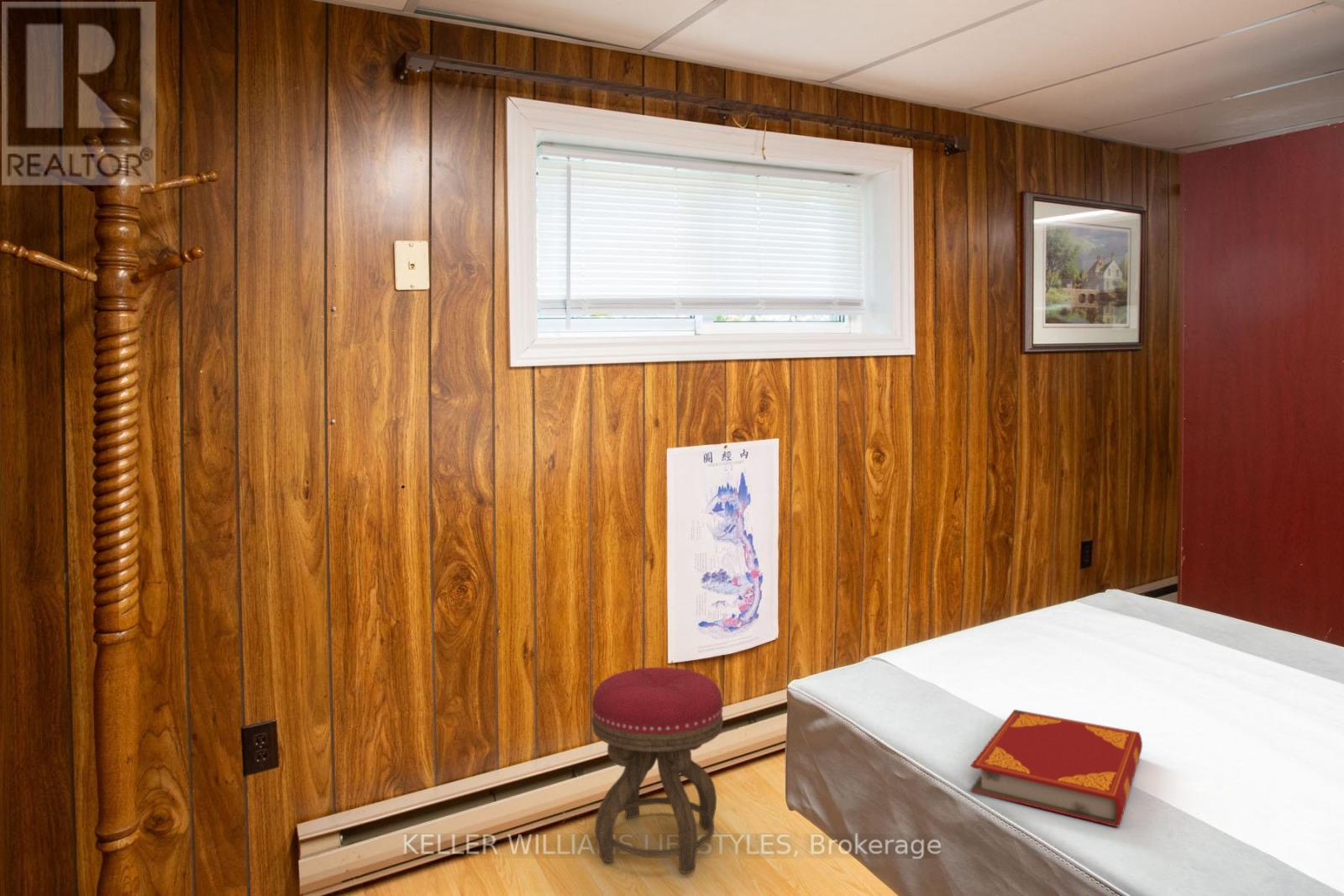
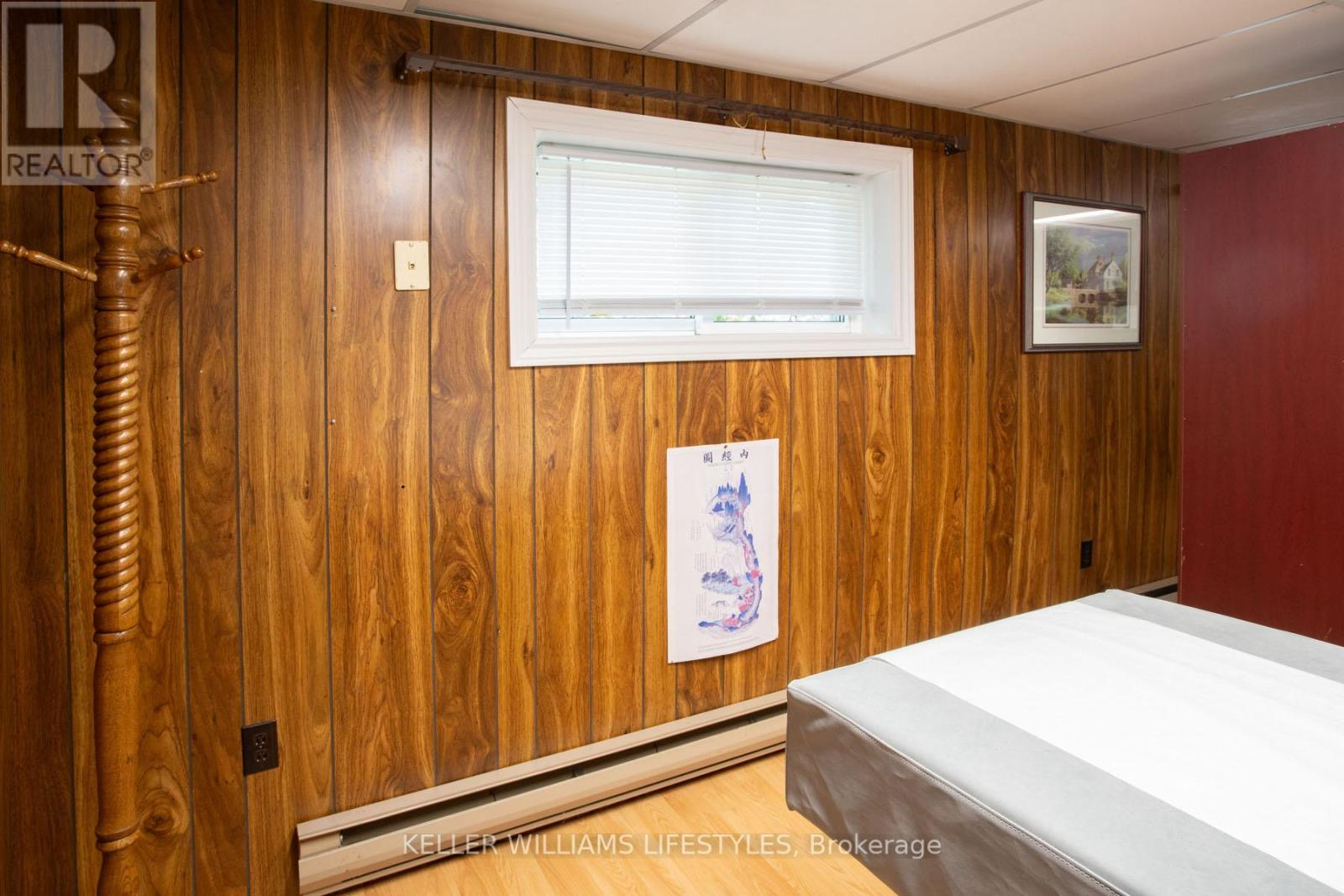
- stool [591,667,724,874]
- hardback book [969,709,1143,828]
